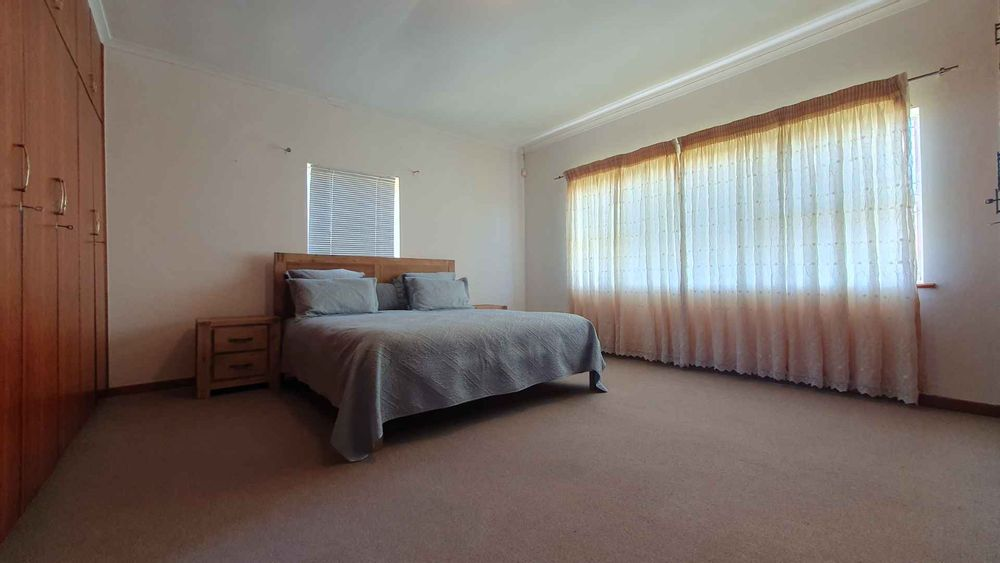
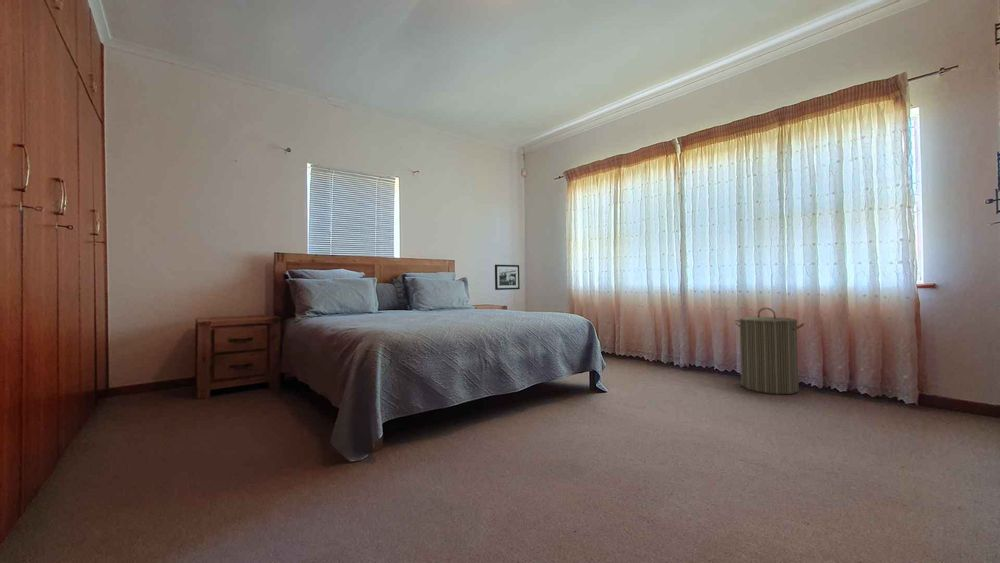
+ laundry hamper [734,307,805,395]
+ picture frame [494,264,521,291]
